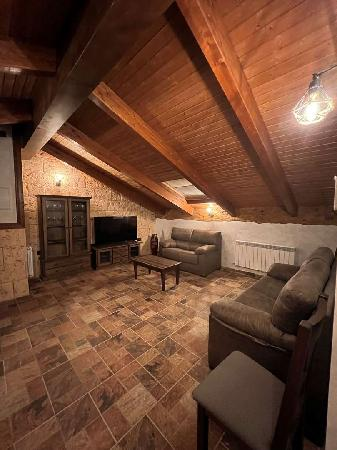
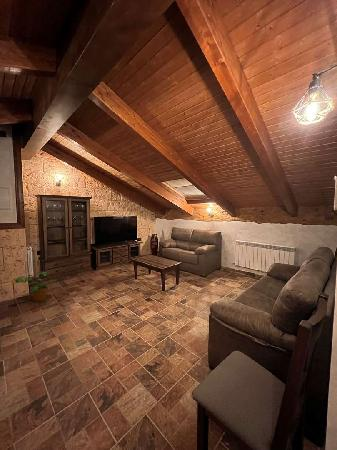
+ potted plant [14,271,52,303]
